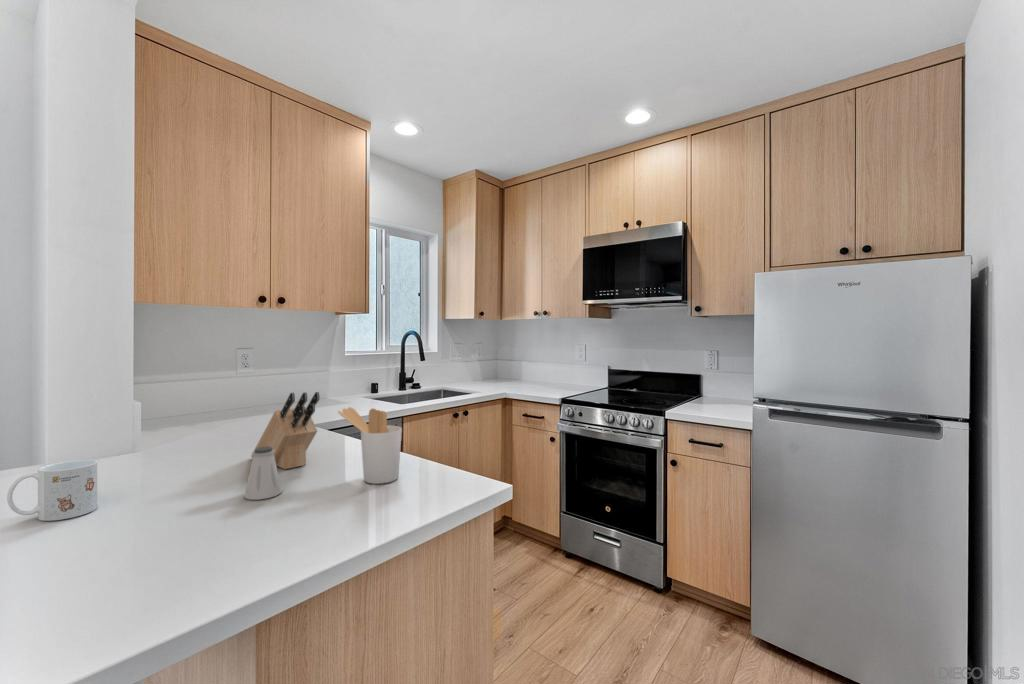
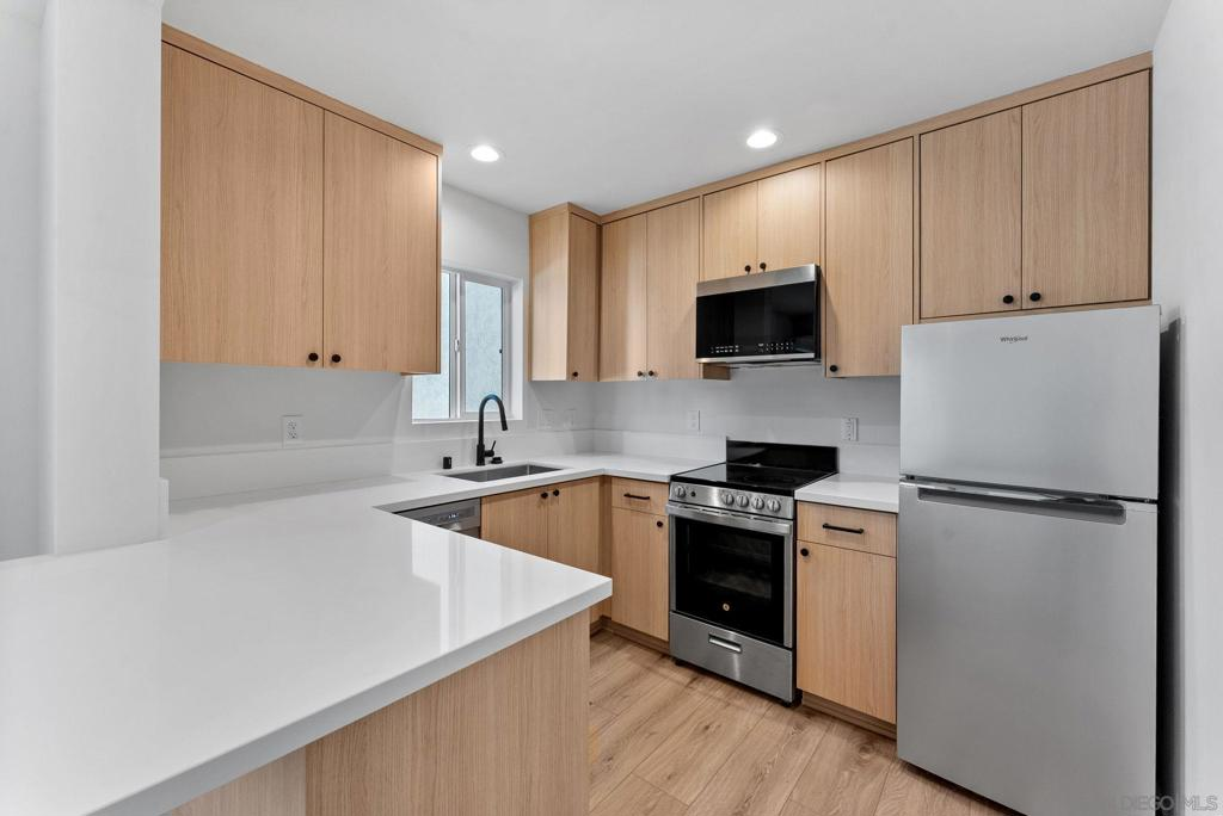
- mug [6,459,98,522]
- knife block [250,391,320,470]
- saltshaker [243,446,283,501]
- utensil holder [337,406,403,485]
